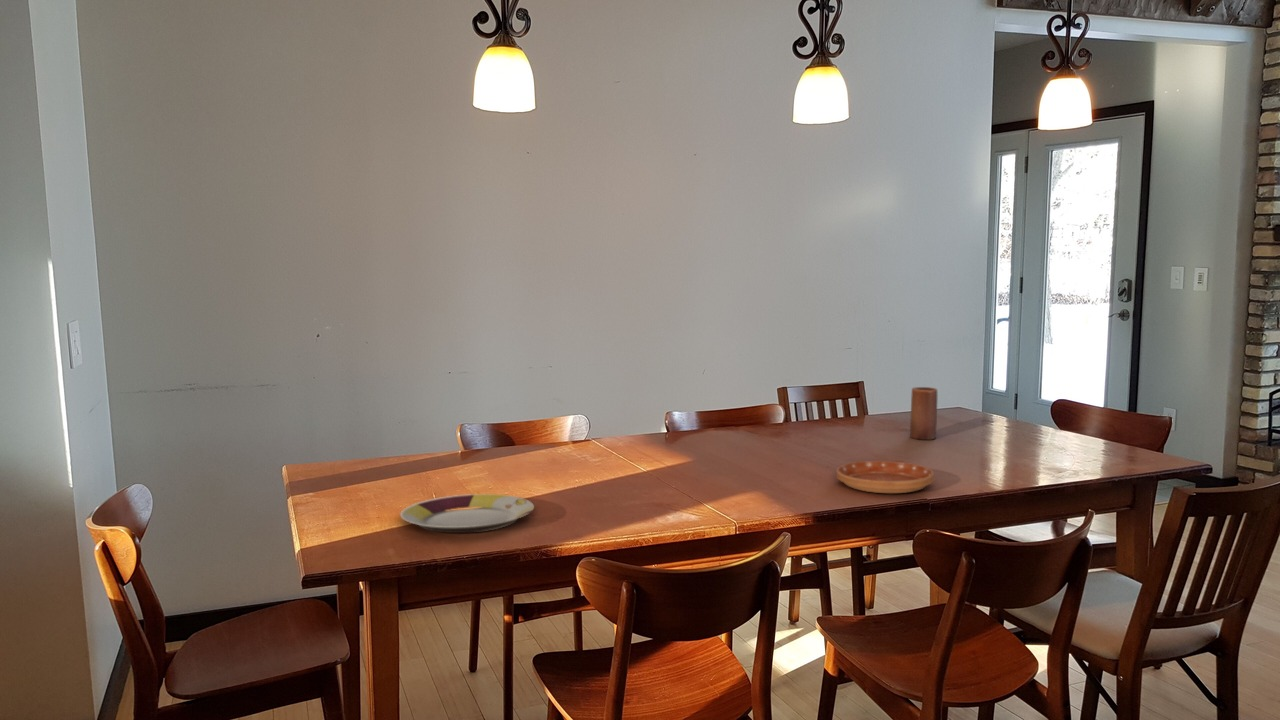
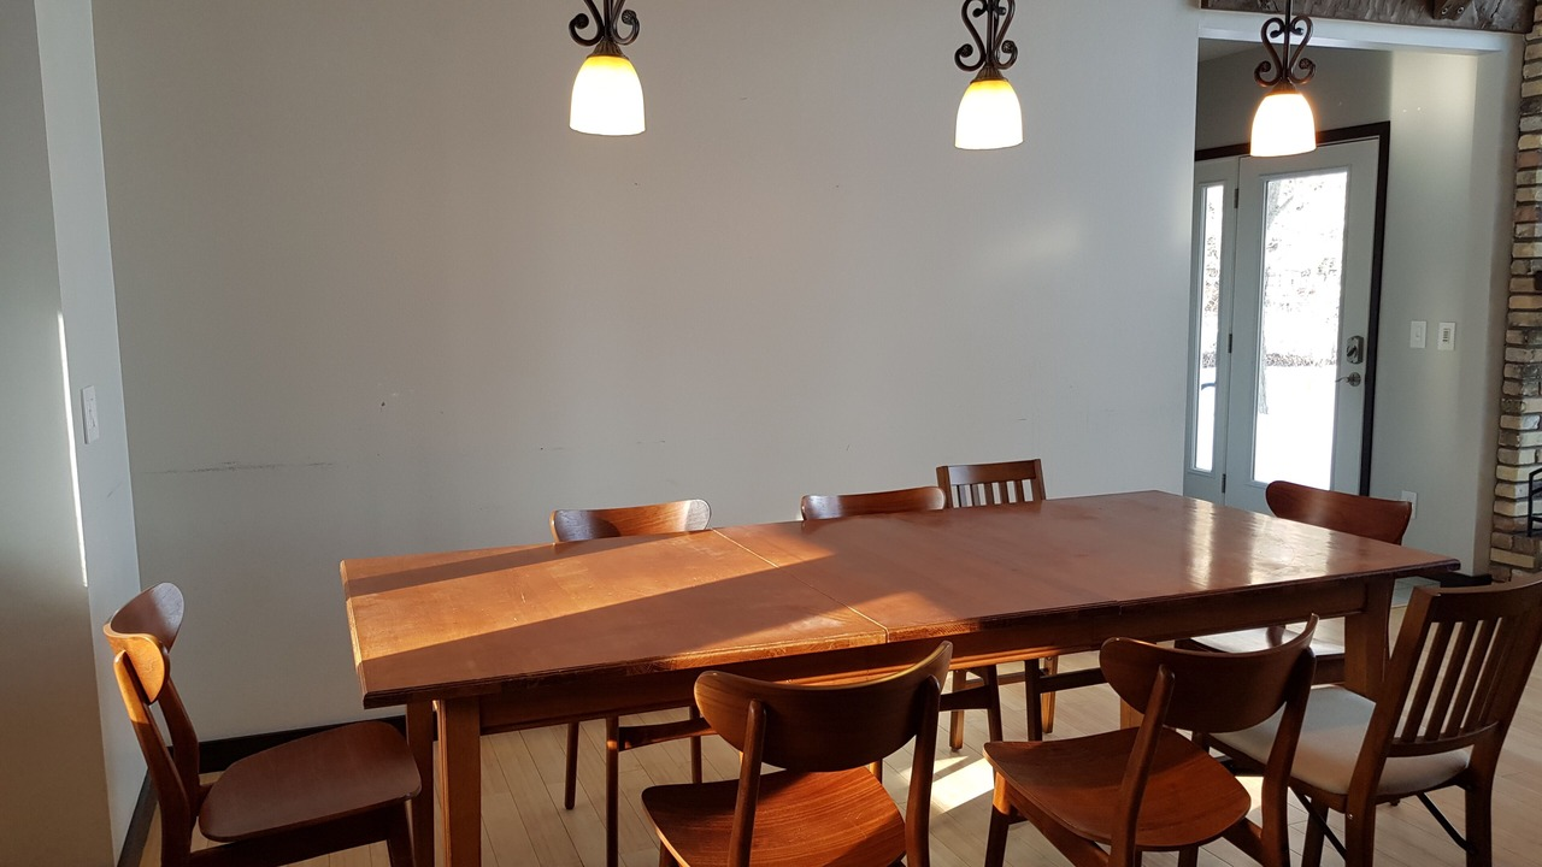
- saucer [835,460,935,494]
- plate [399,493,535,534]
- candle [909,386,938,441]
